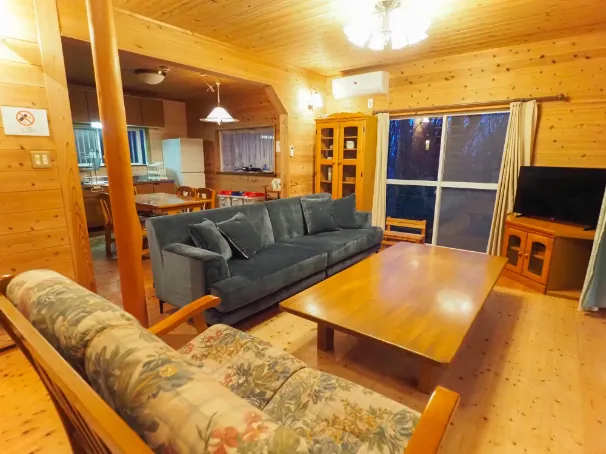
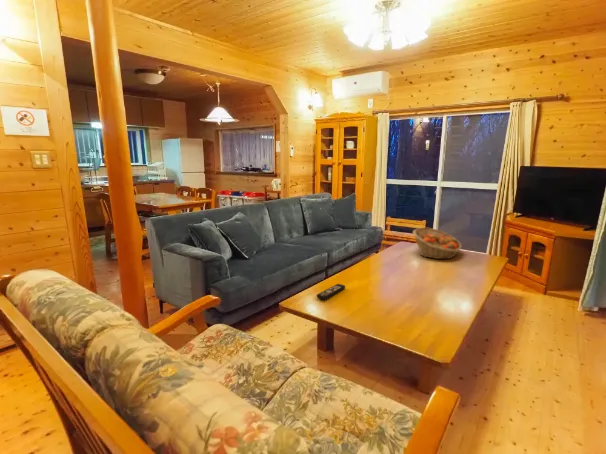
+ fruit basket [412,226,463,260]
+ remote control [316,283,346,301]
